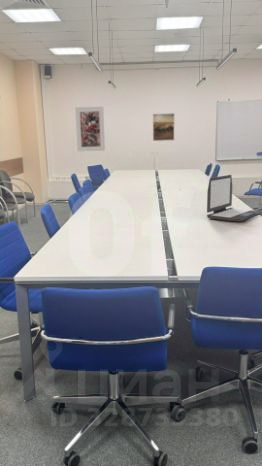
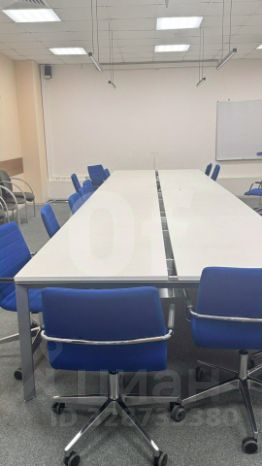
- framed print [74,106,106,152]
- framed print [152,112,175,142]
- laptop [206,174,262,223]
